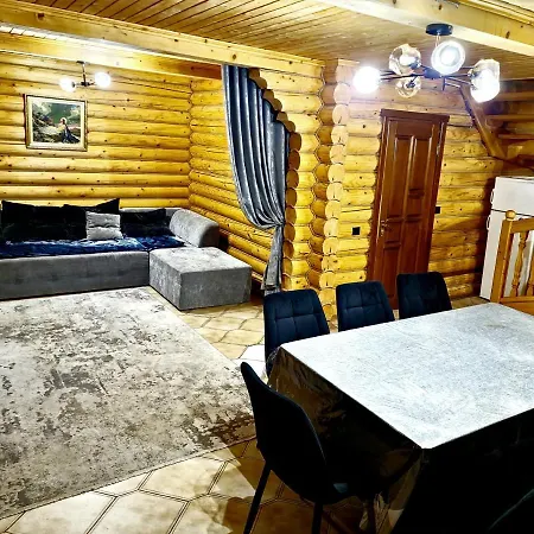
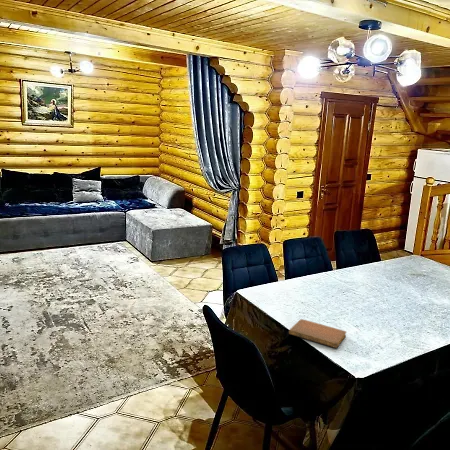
+ notebook [288,318,347,349]
